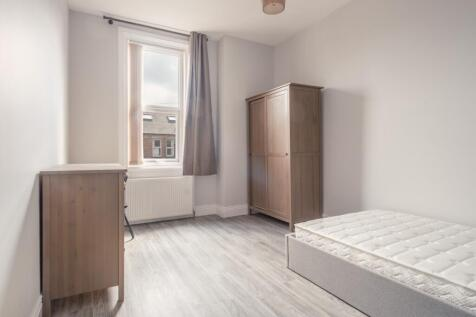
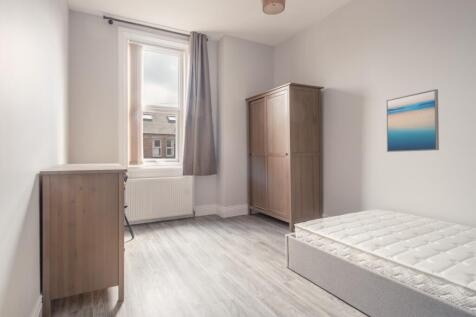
+ wall art [385,88,440,153]
